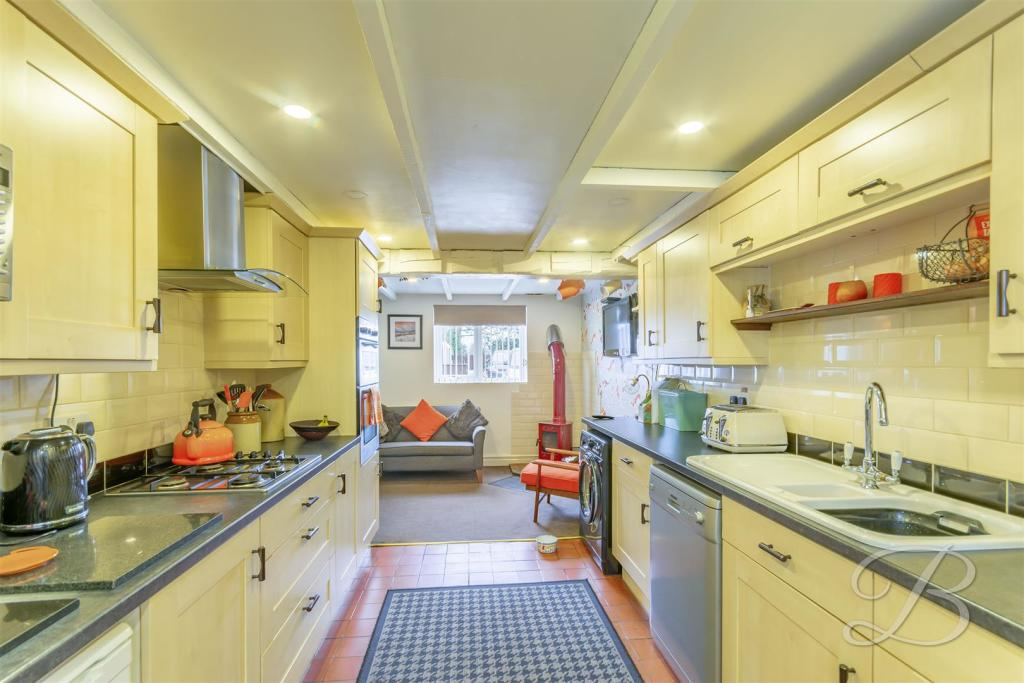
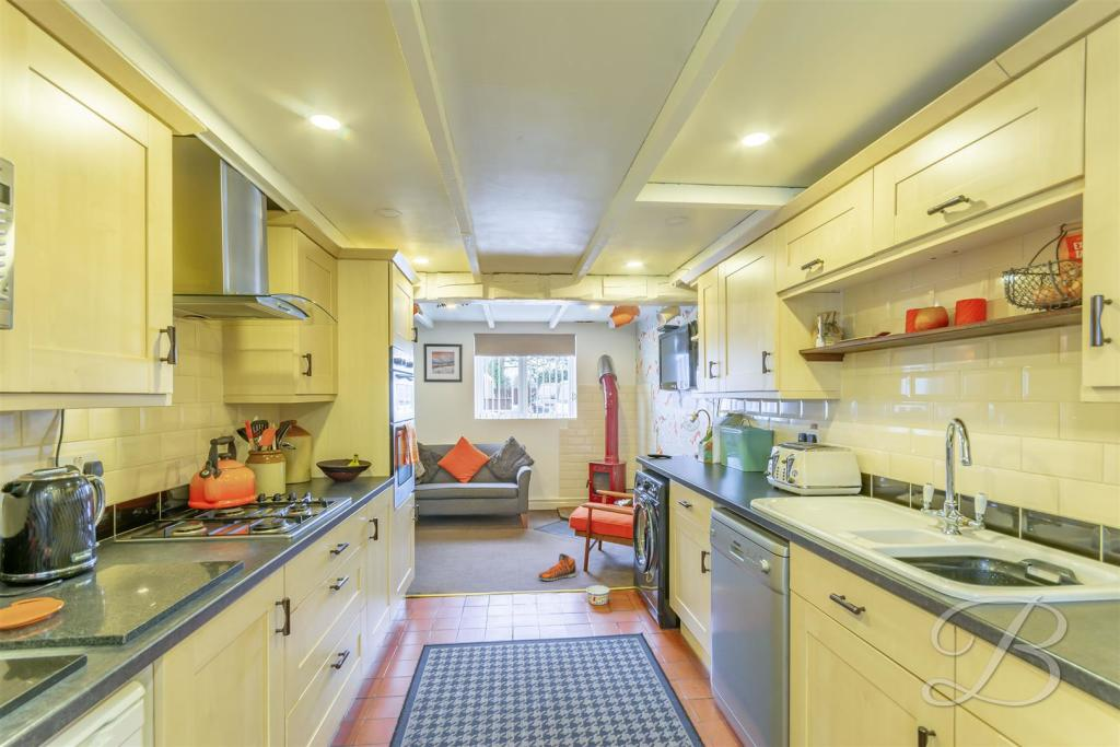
+ sneaker [537,552,578,582]
